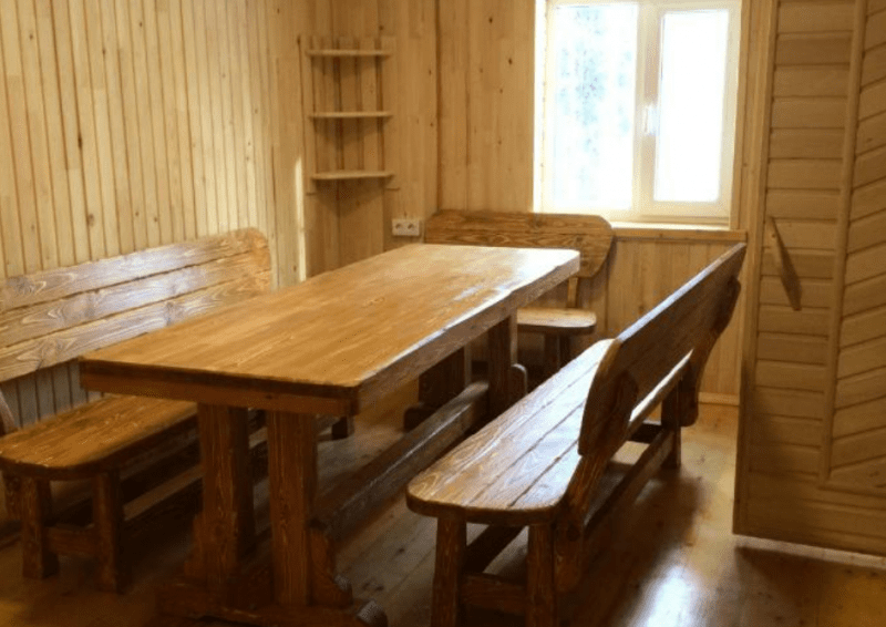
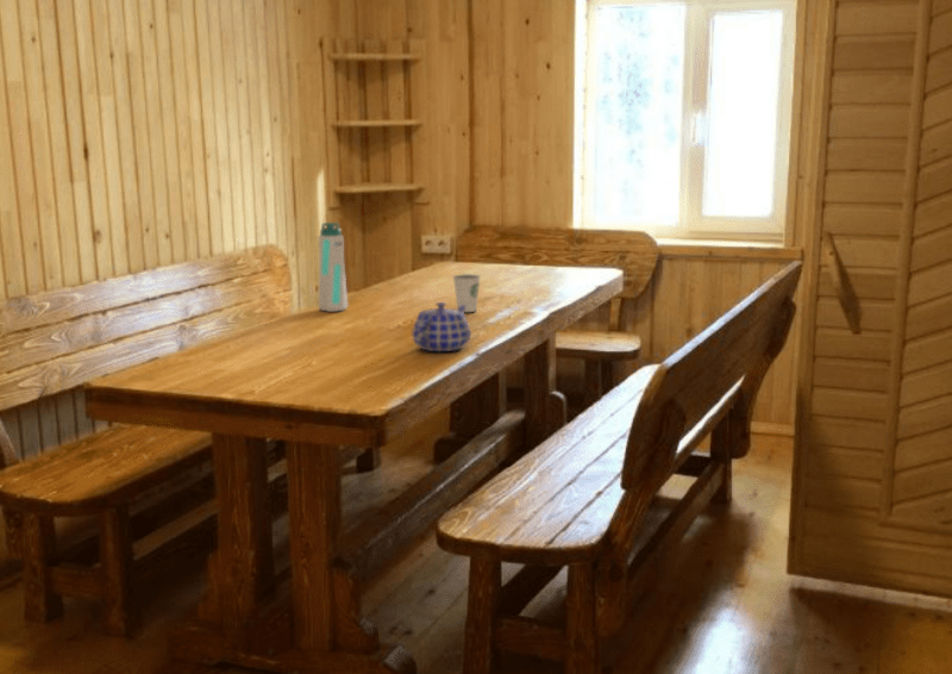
+ water bottle [317,221,349,313]
+ teapot [411,301,472,352]
+ dixie cup [452,273,482,313]
